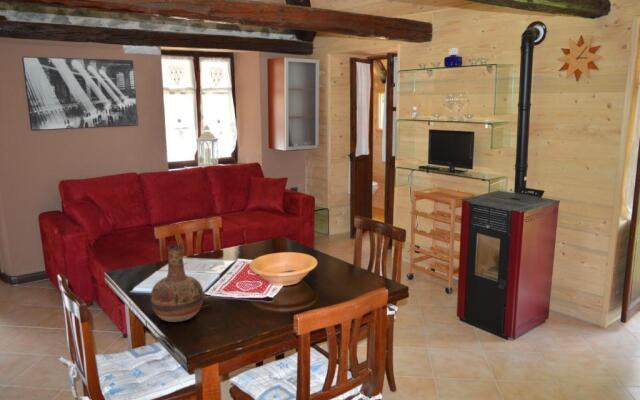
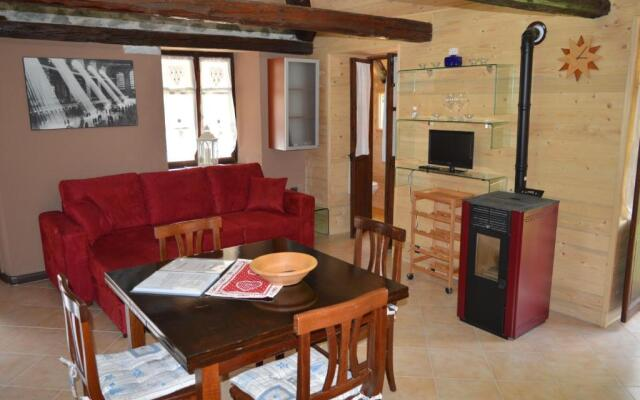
- vase [150,244,205,323]
